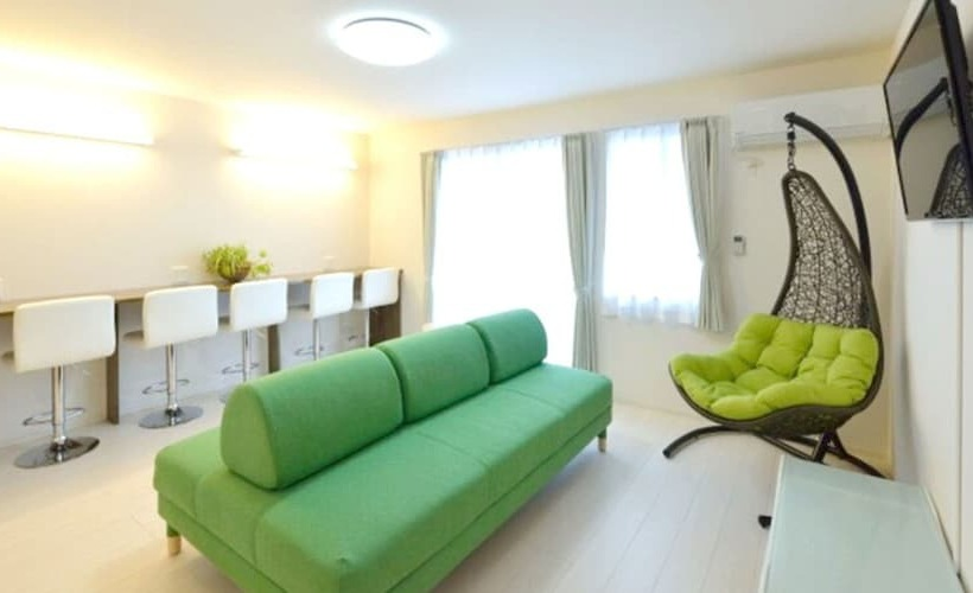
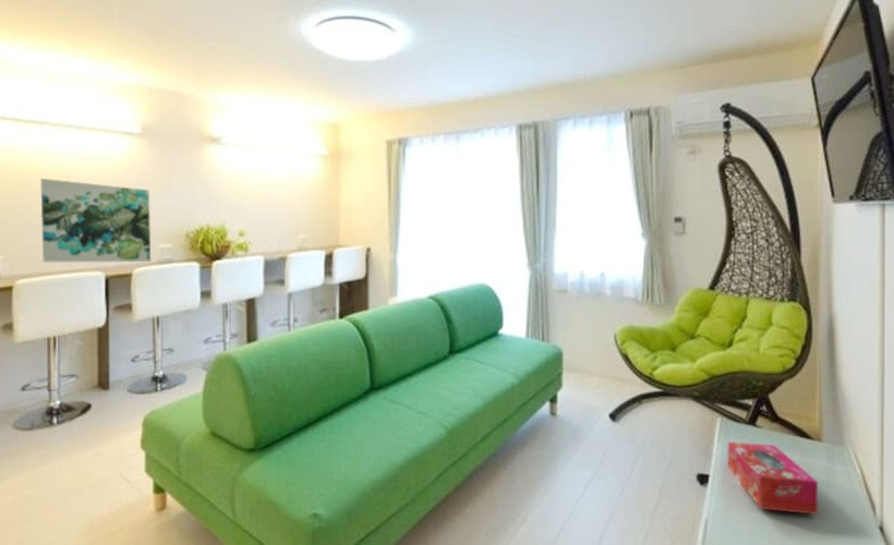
+ wall art [39,178,152,263]
+ tissue box [727,441,819,516]
